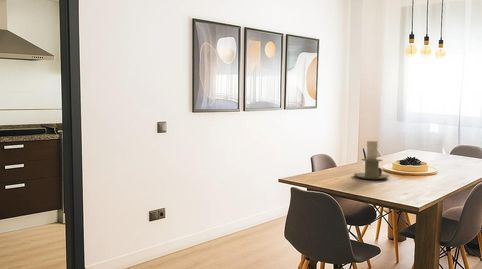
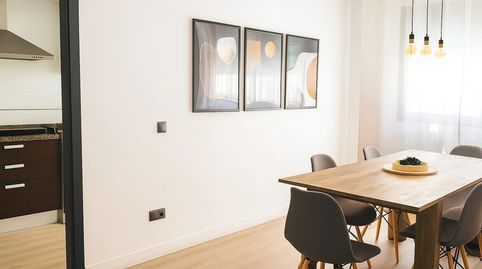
- candle holder [353,140,390,180]
